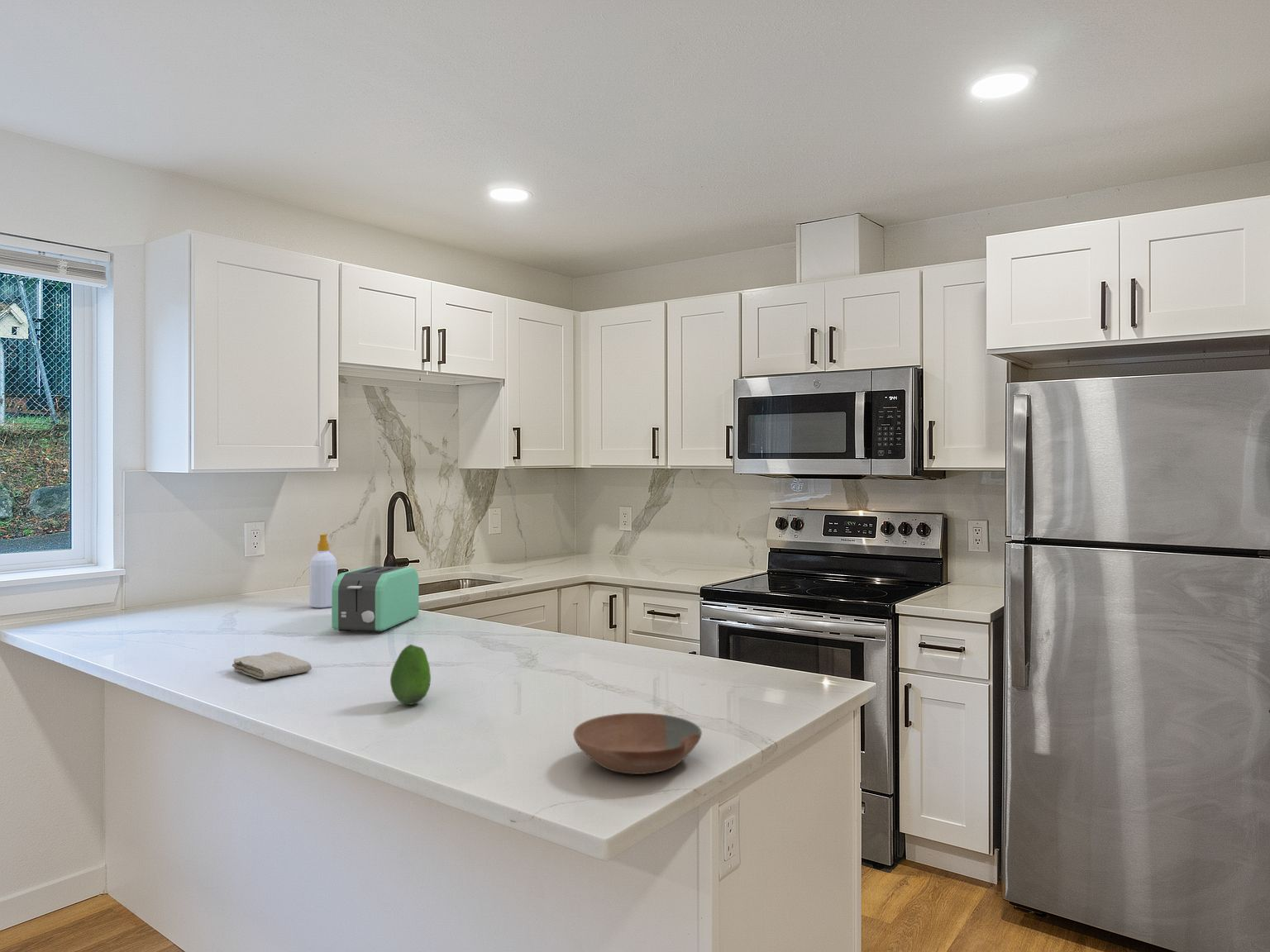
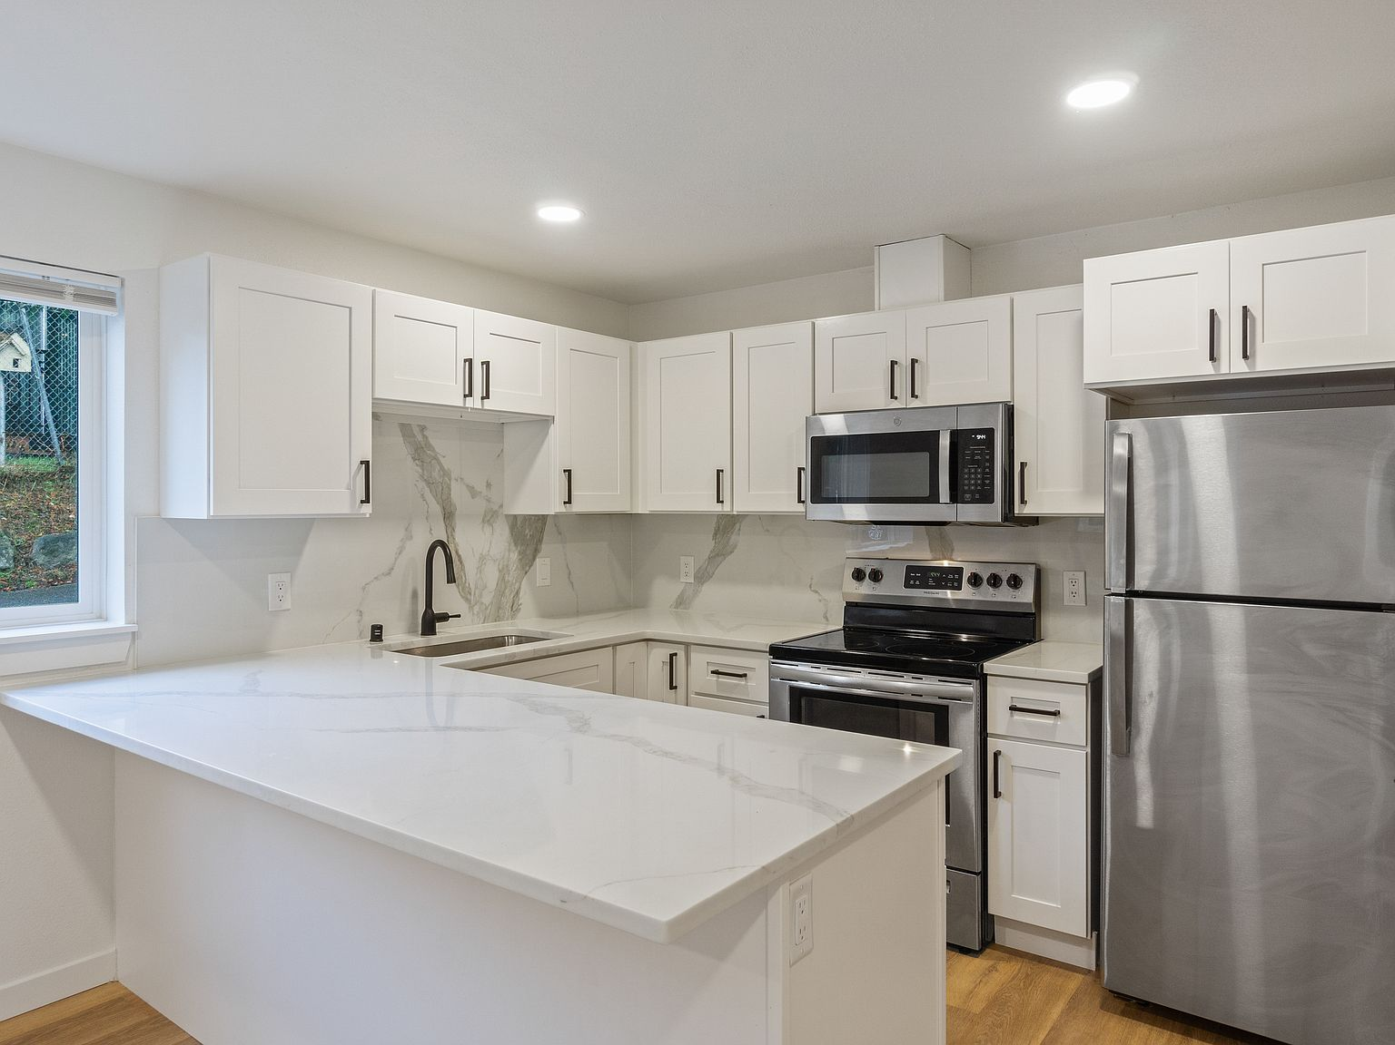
- fruit [389,644,432,706]
- washcloth [232,651,313,680]
- bowl [573,712,703,775]
- soap bottle [309,533,337,608]
- toaster [331,565,419,633]
